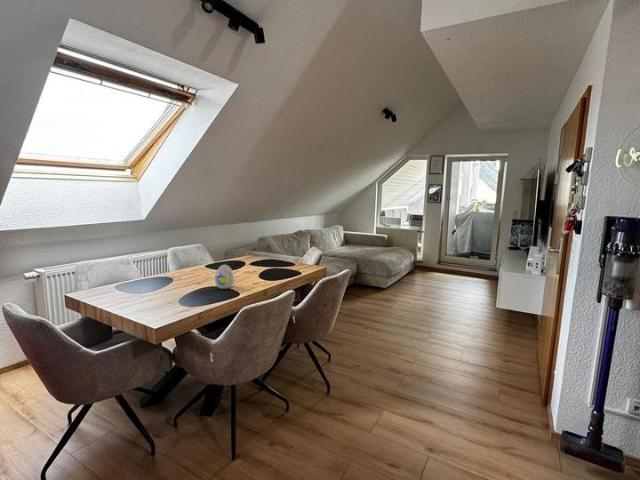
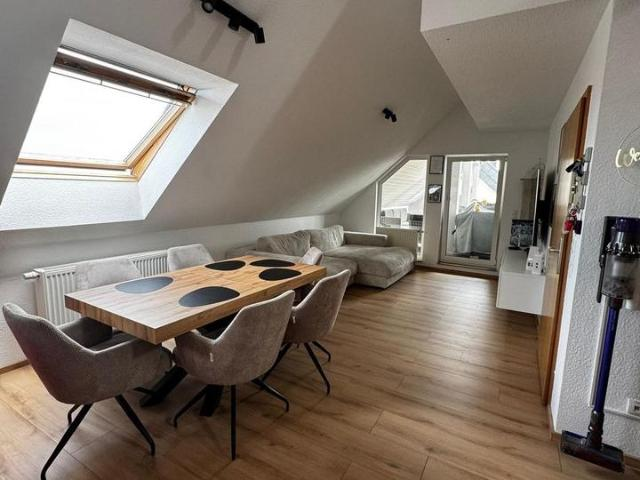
- decorative egg [214,264,235,290]
